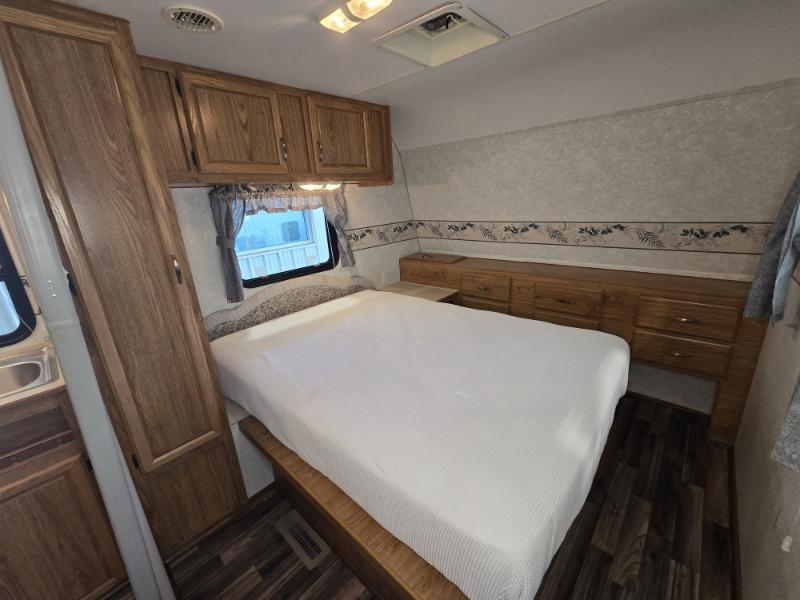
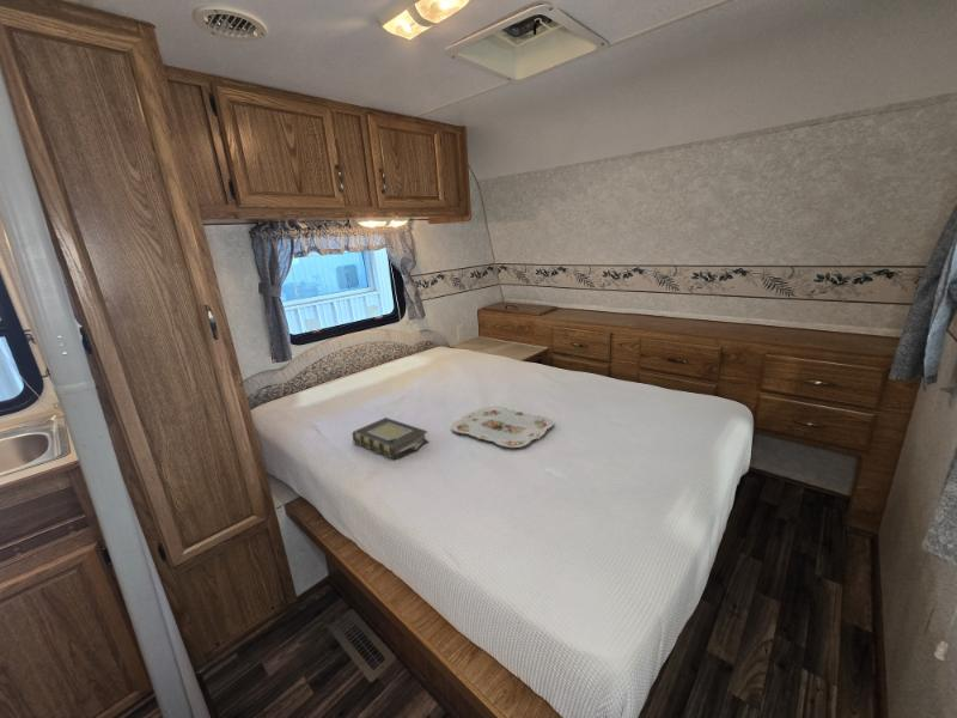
+ serving tray [450,404,555,449]
+ book [352,416,429,461]
